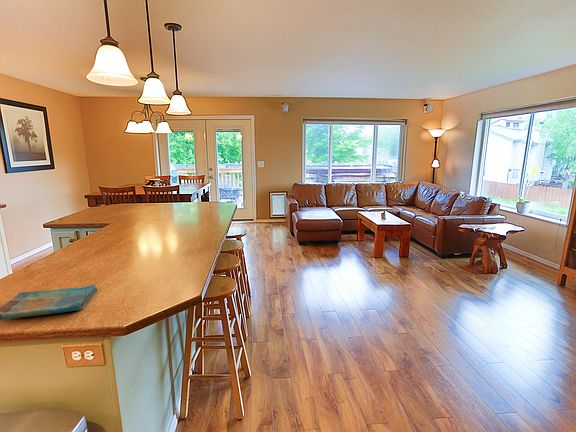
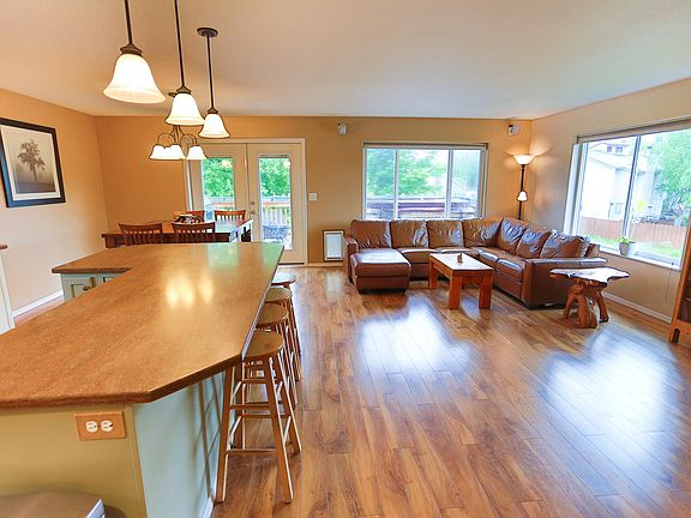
- dish towel [0,284,98,321]
